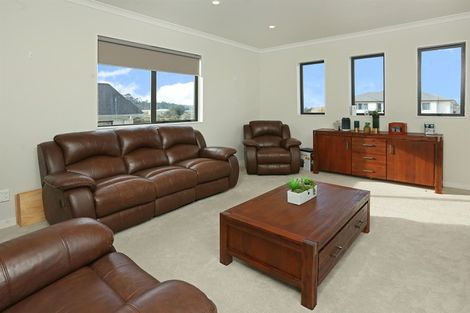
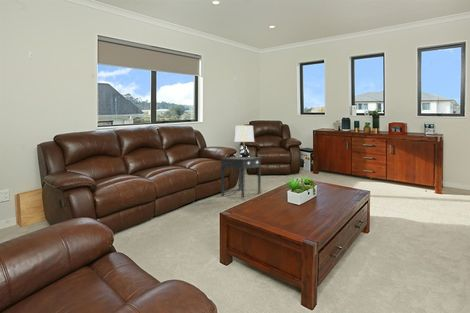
+ side table [219,156,262,199]
+ table lamp [234,125,255,158]
